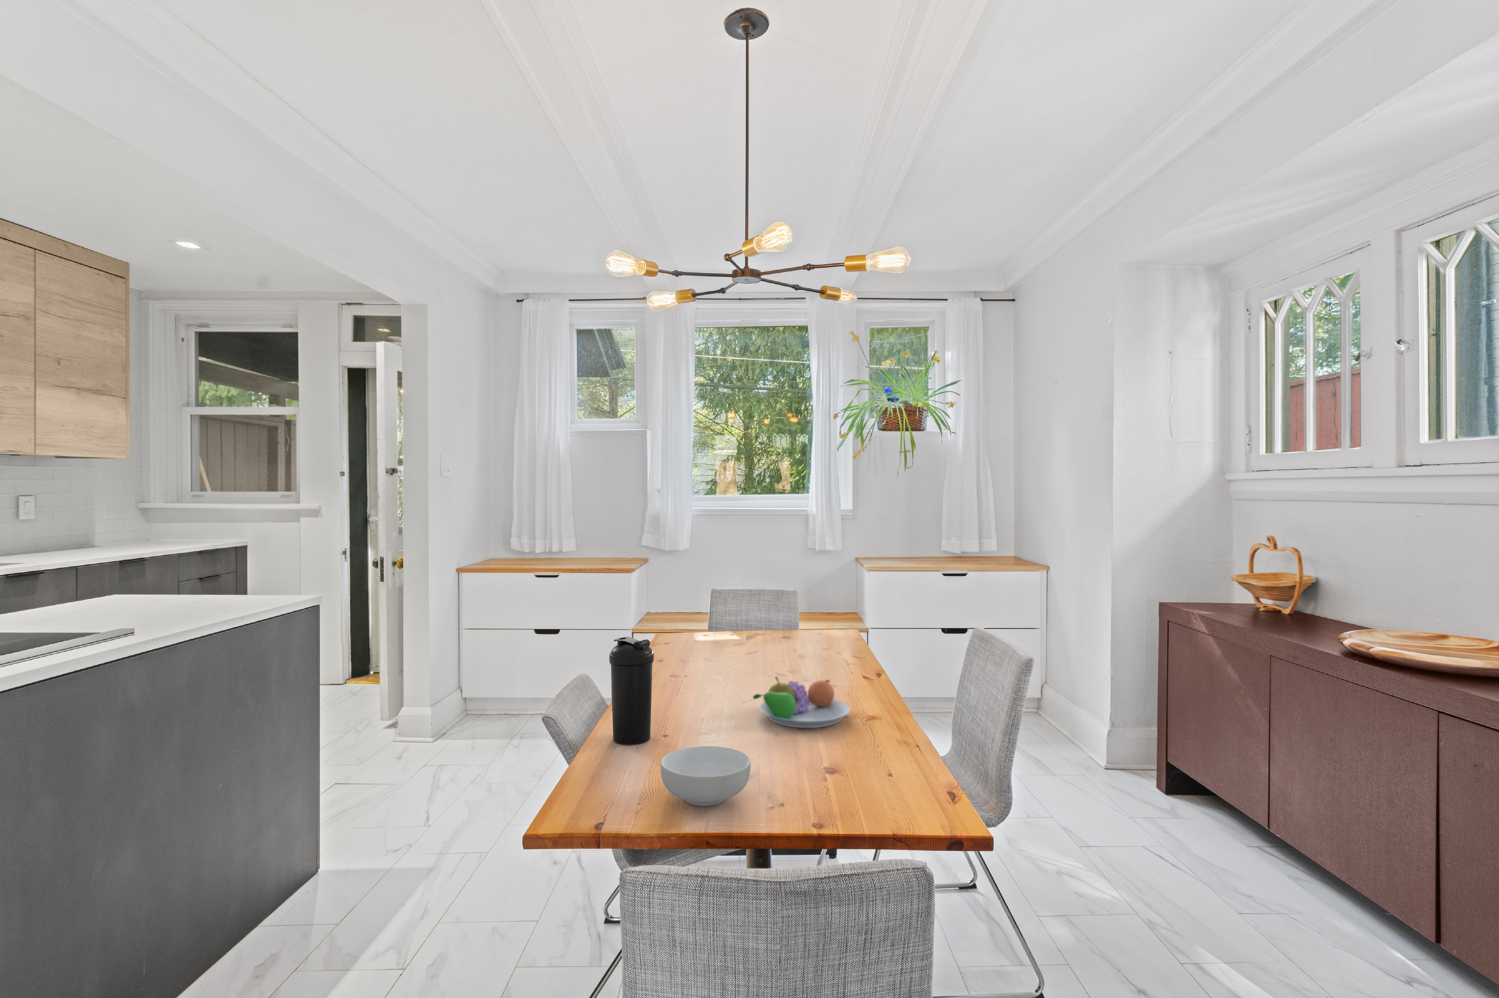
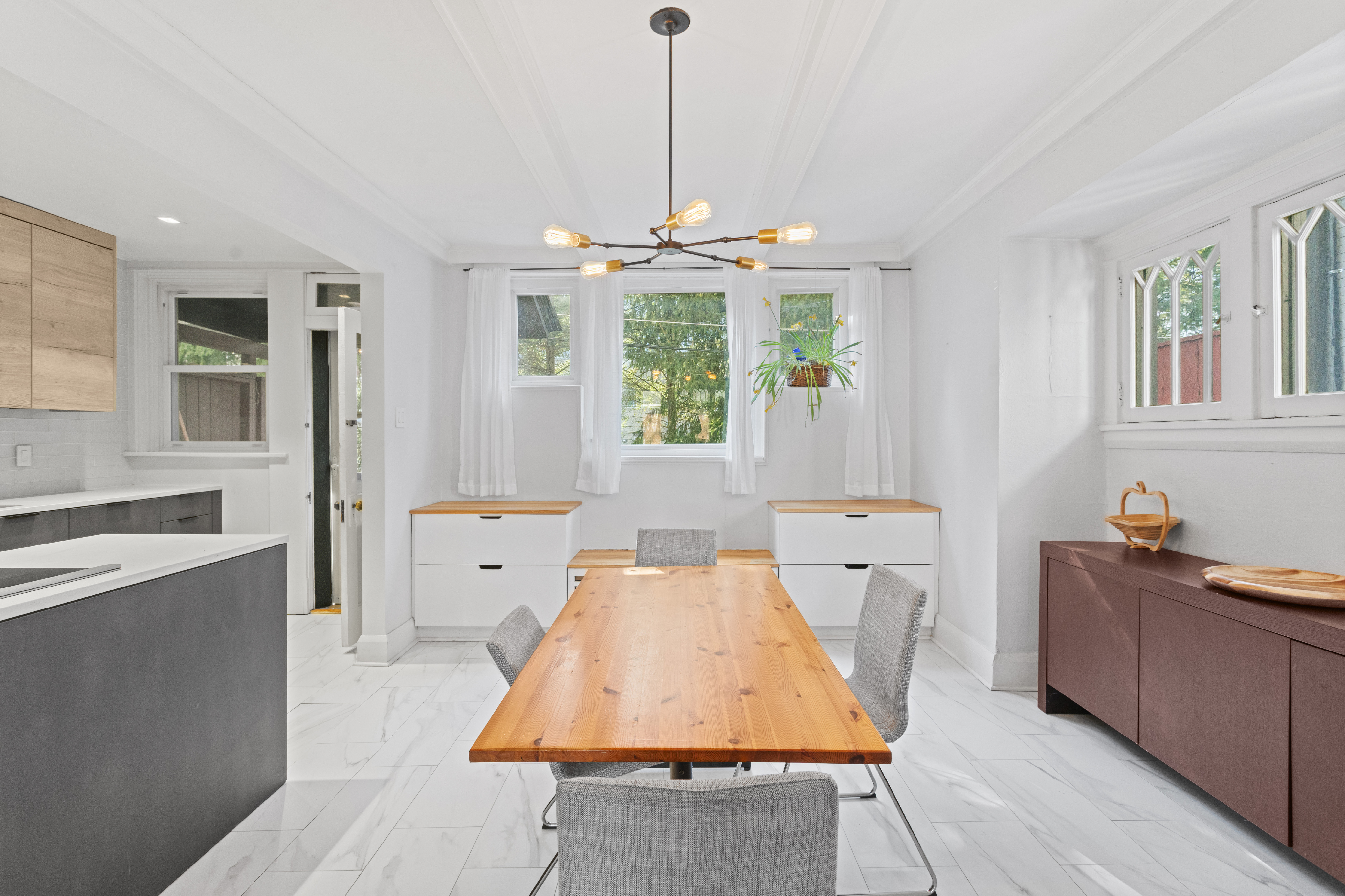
- cereal bowl [660,746,751,806]
- water bottle [609,636,654,745]
- fruit bowl [752,676,850,728]
